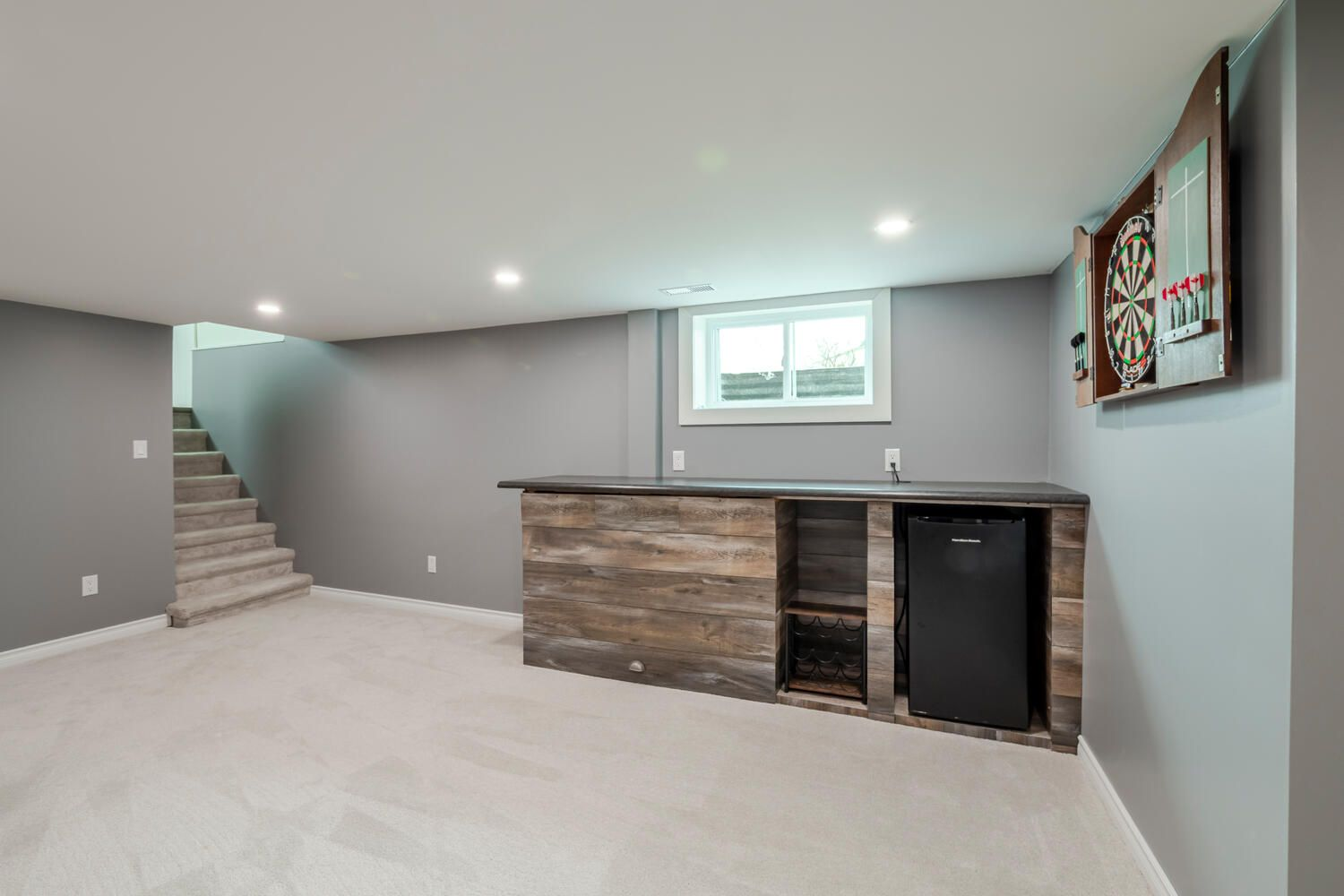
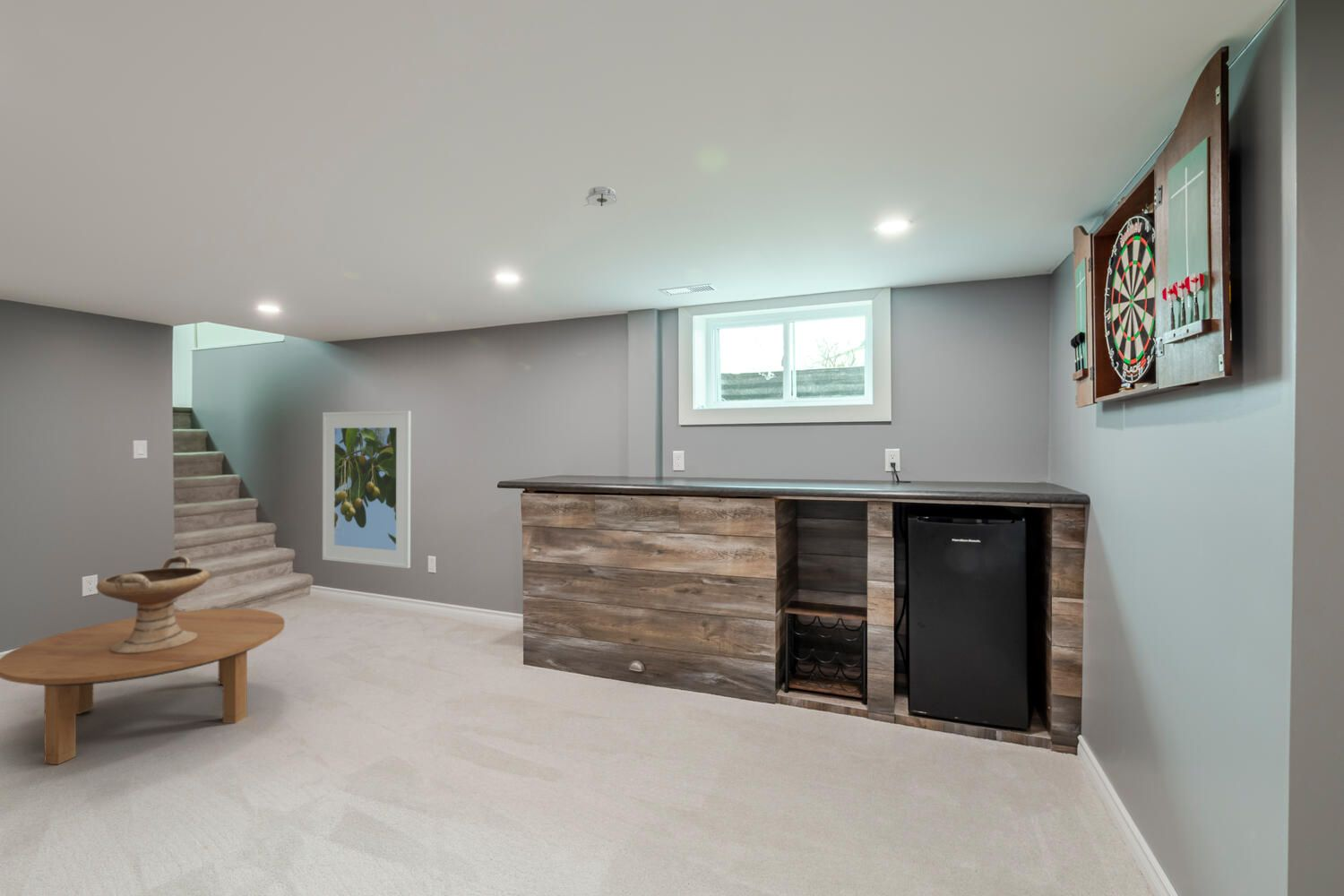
+ smoke detector [583,185,619,207]
+ coffee table [0,607,286,765]
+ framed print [322,409,412,569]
+ decorative bowl [95,556,211,653]
